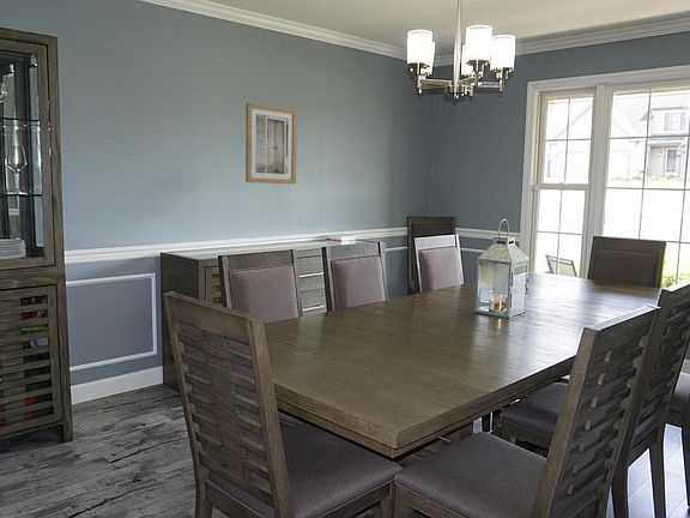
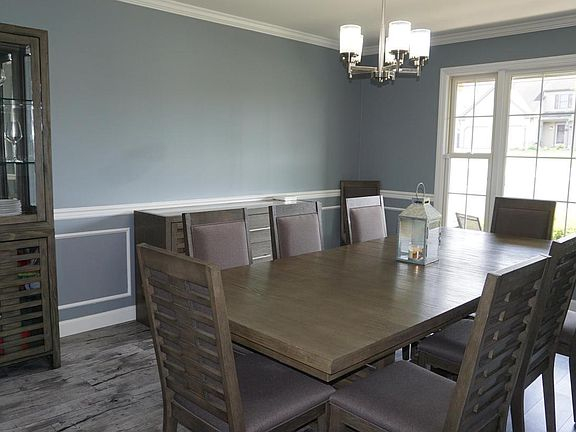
- wall art [244,102,298,185]
